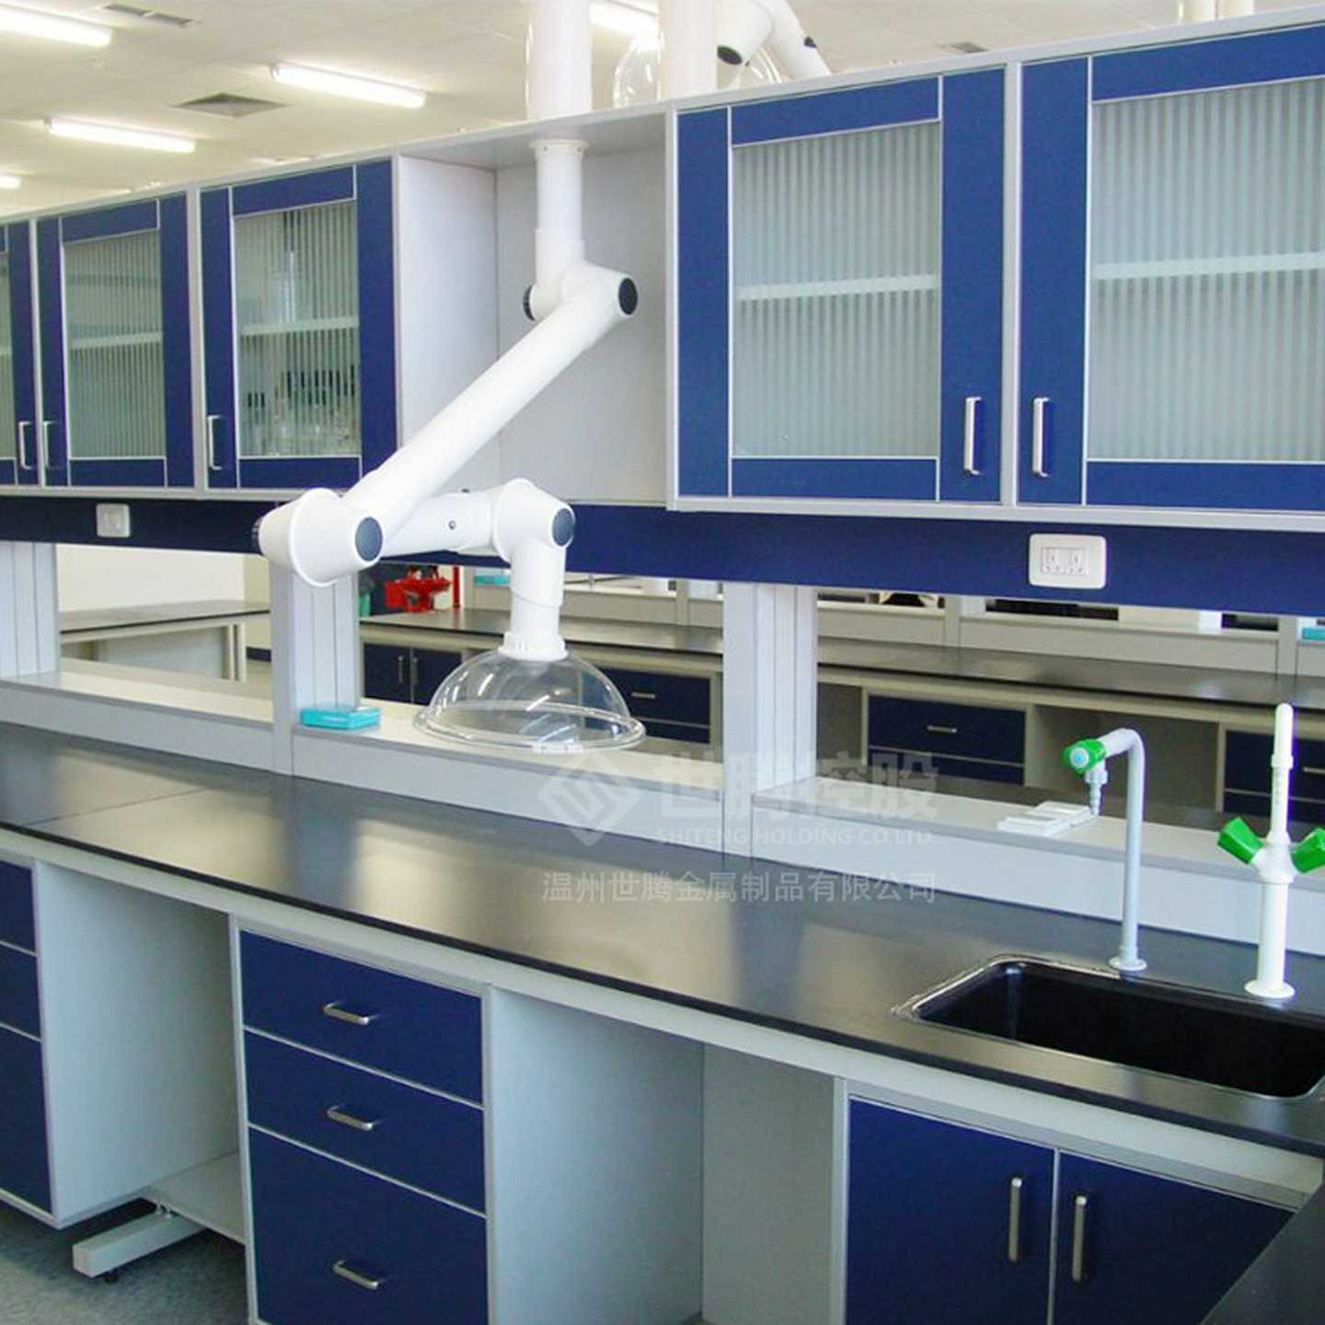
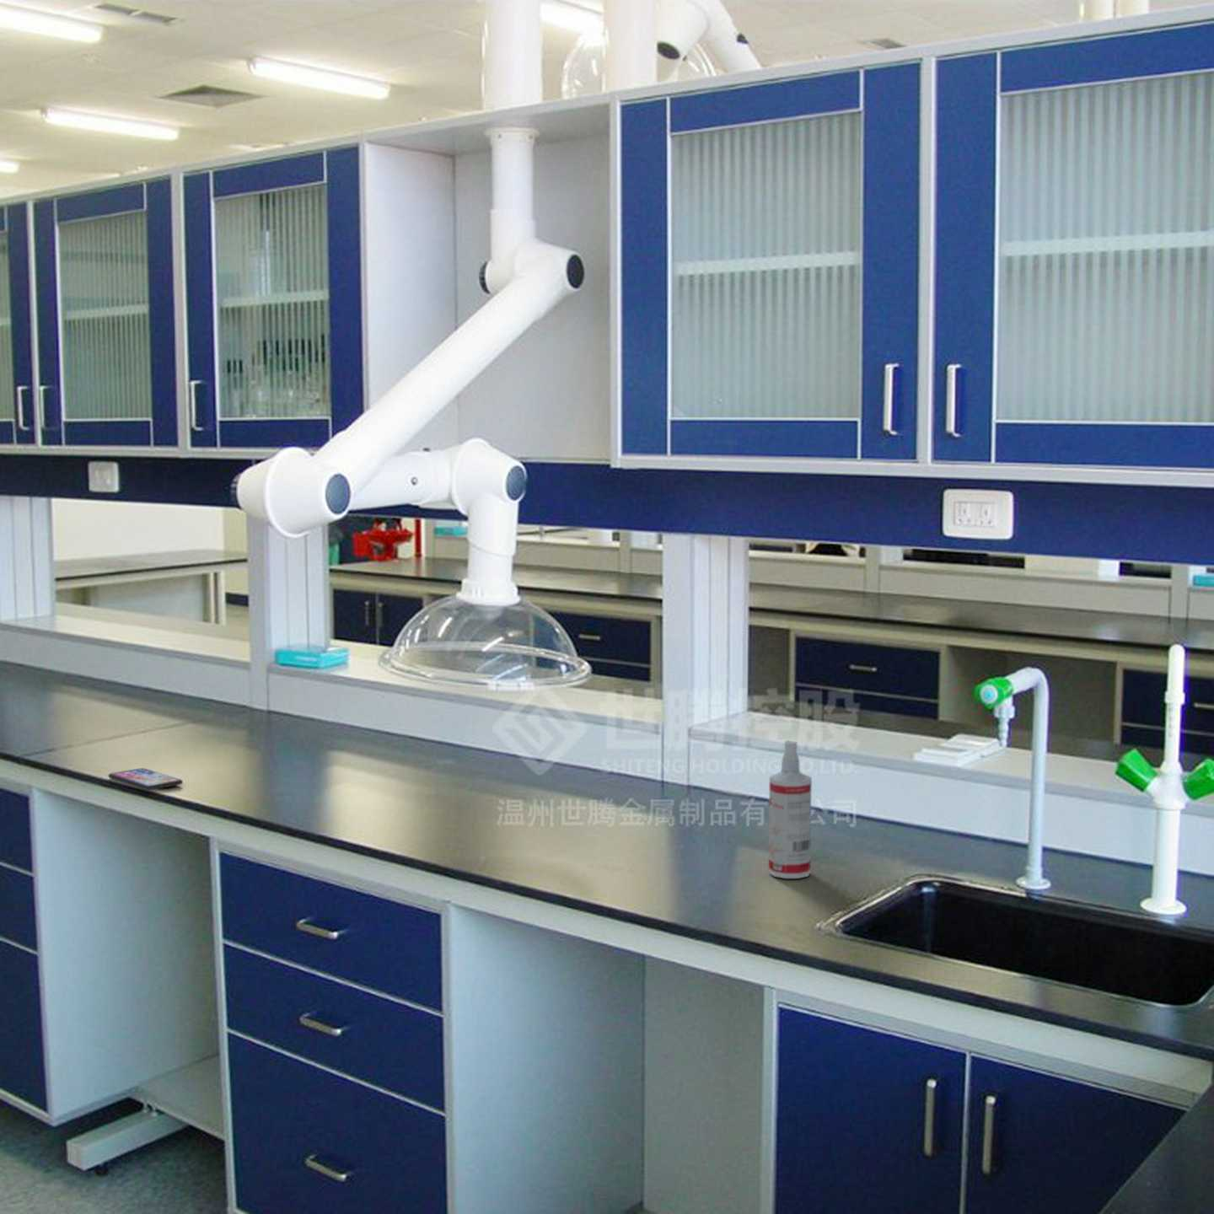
+ spray bottle [768,739,813,879]
+ smartphone [108,767,183,790]
